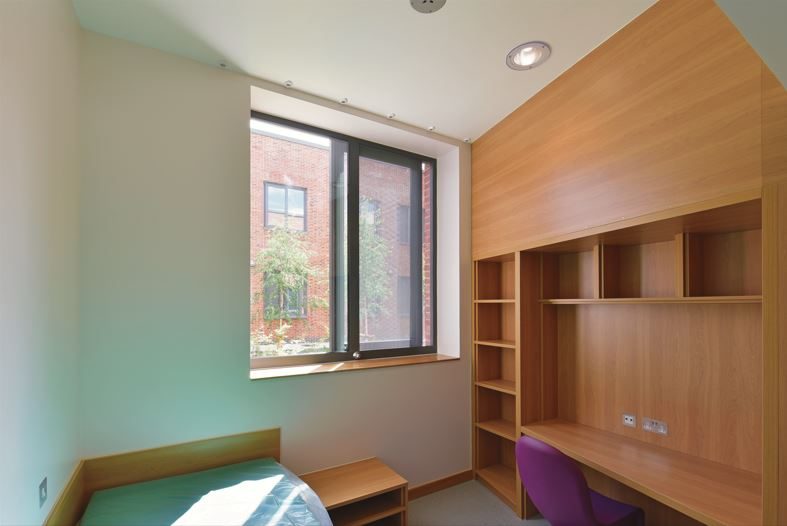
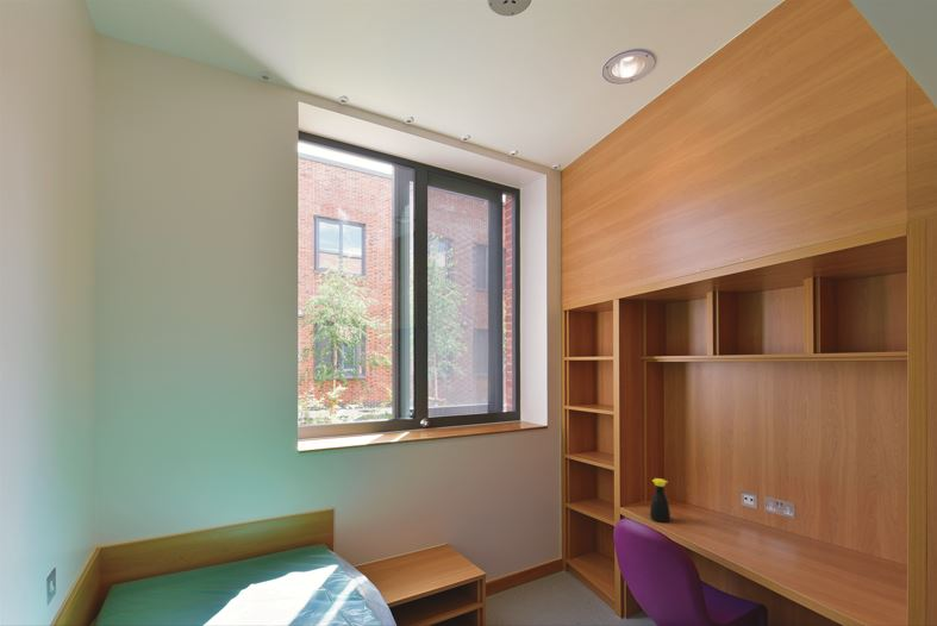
+ bottle [649,477,671,524]
